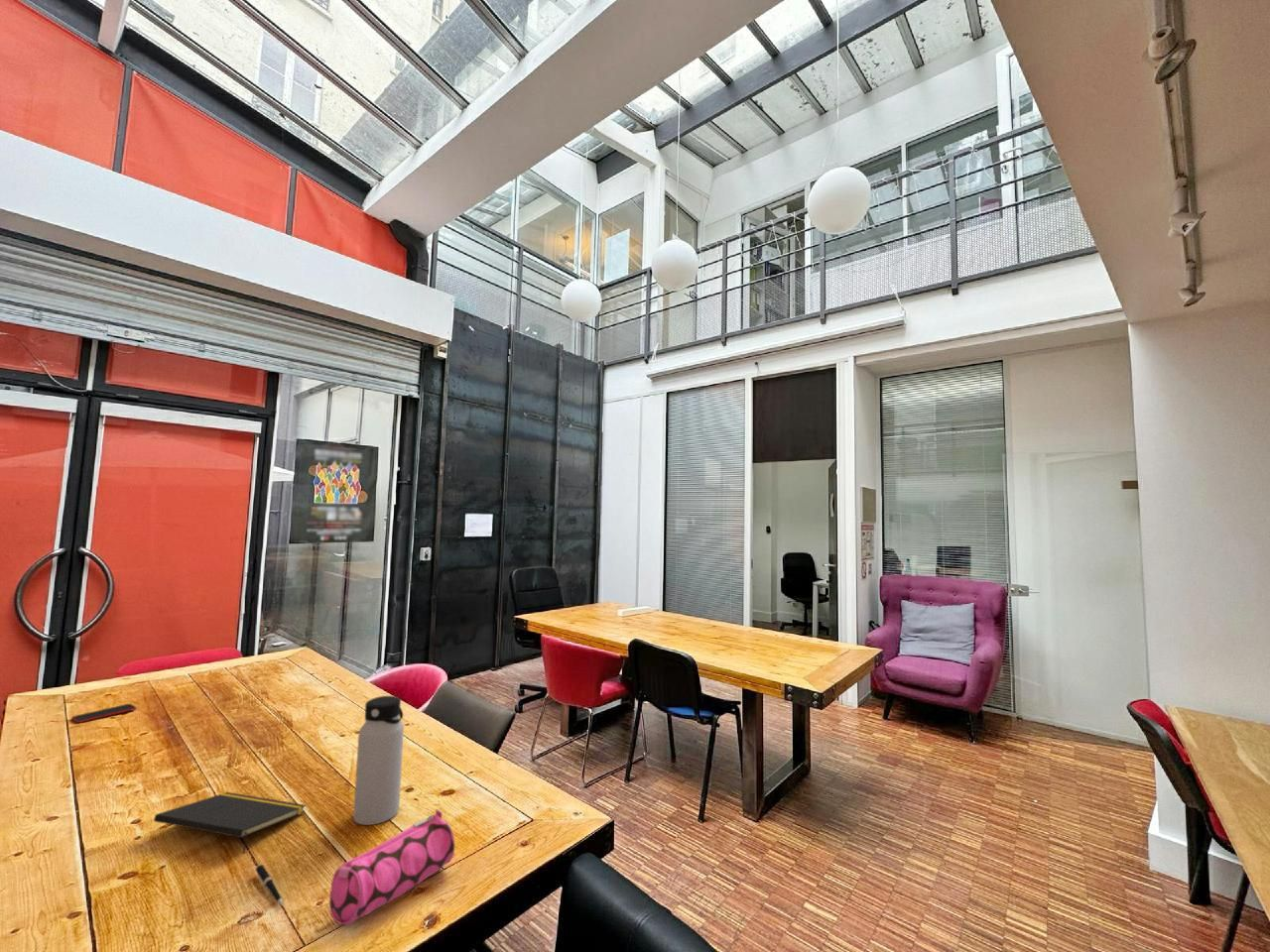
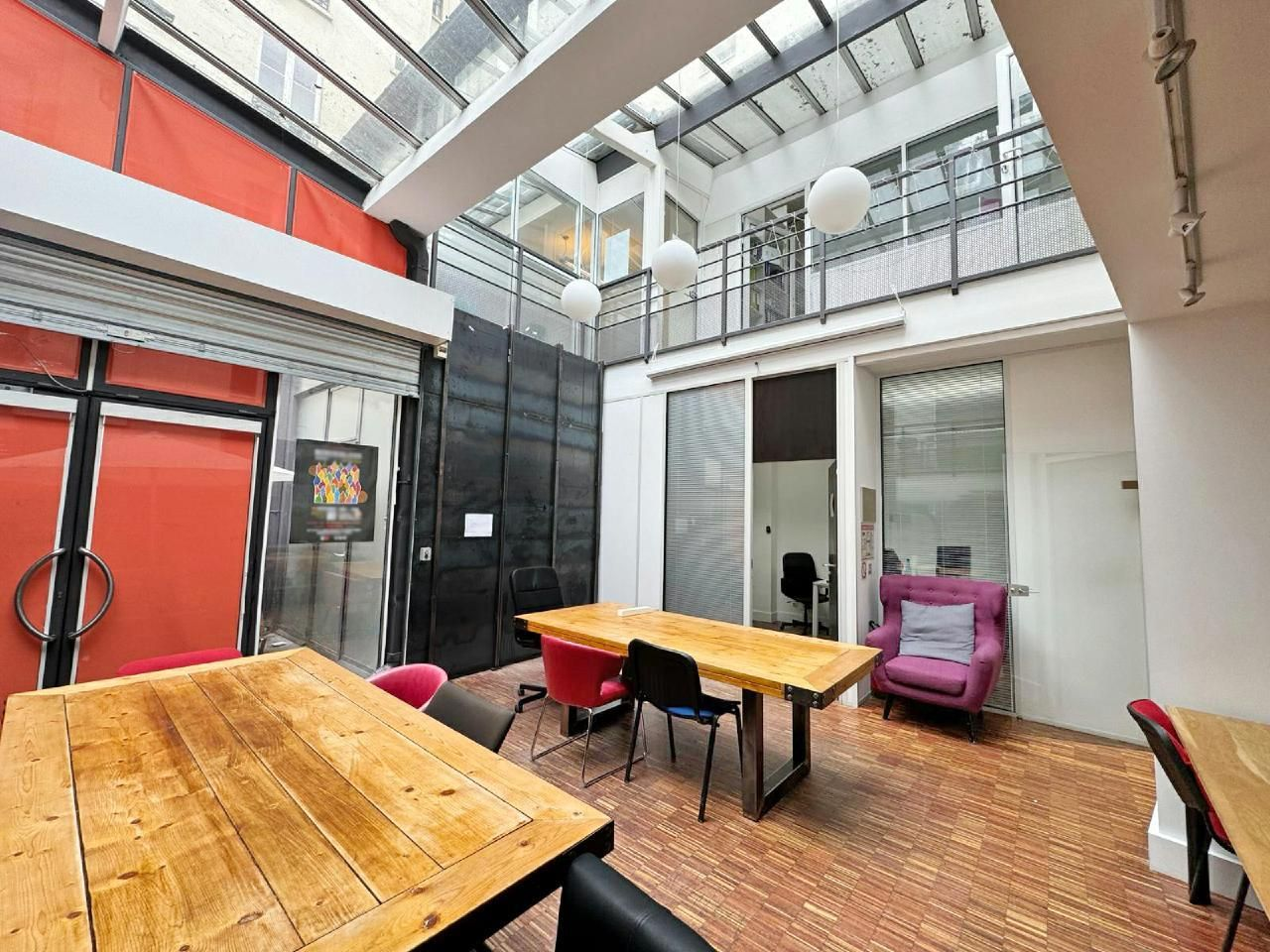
- smartphone [70,703,138,724]
- pencil case [328,808,455,926]
- notepad [153,791,308,855]
- pen [255,863,285,907]
- water bottle [352,695,405,826]
